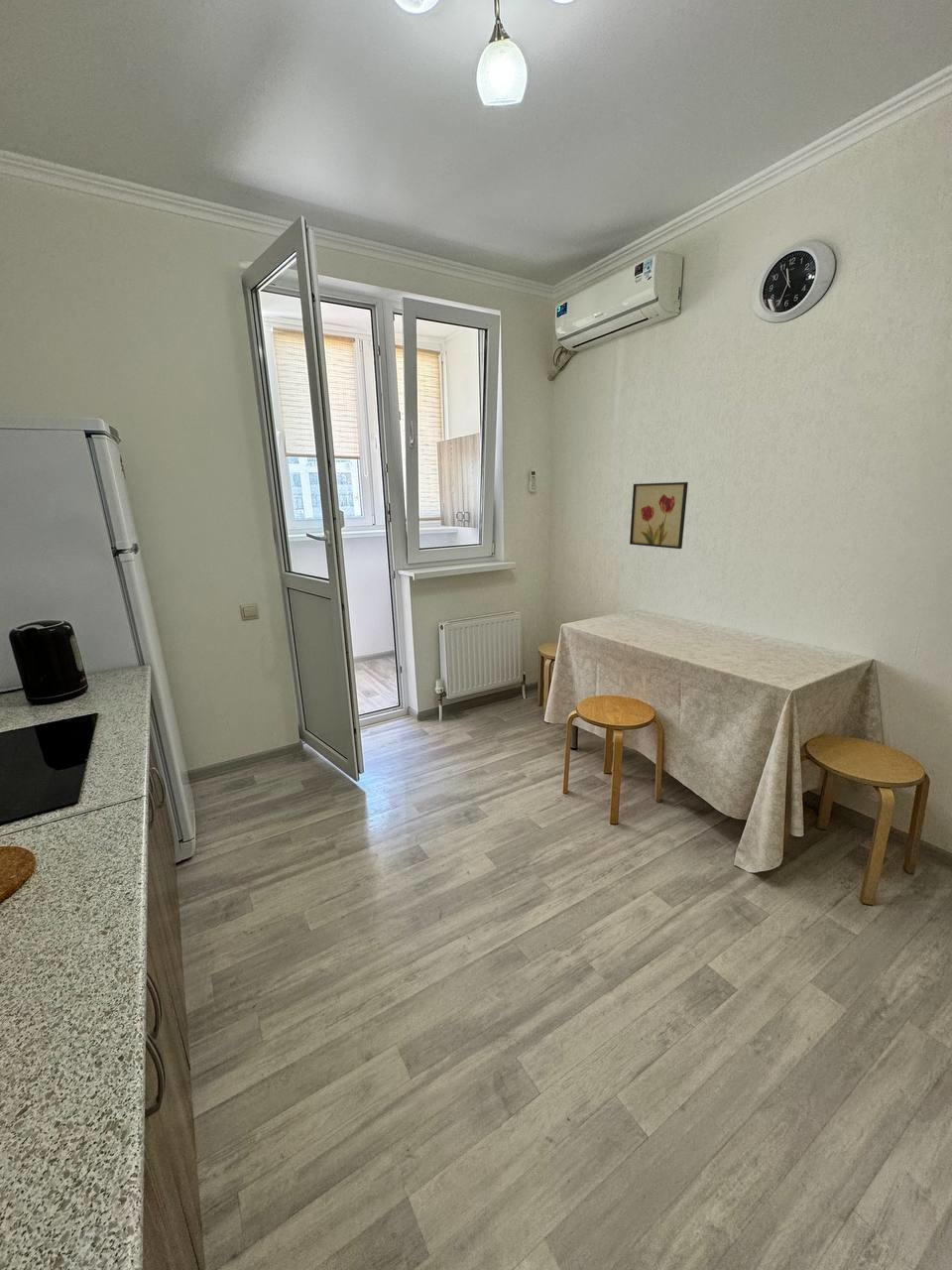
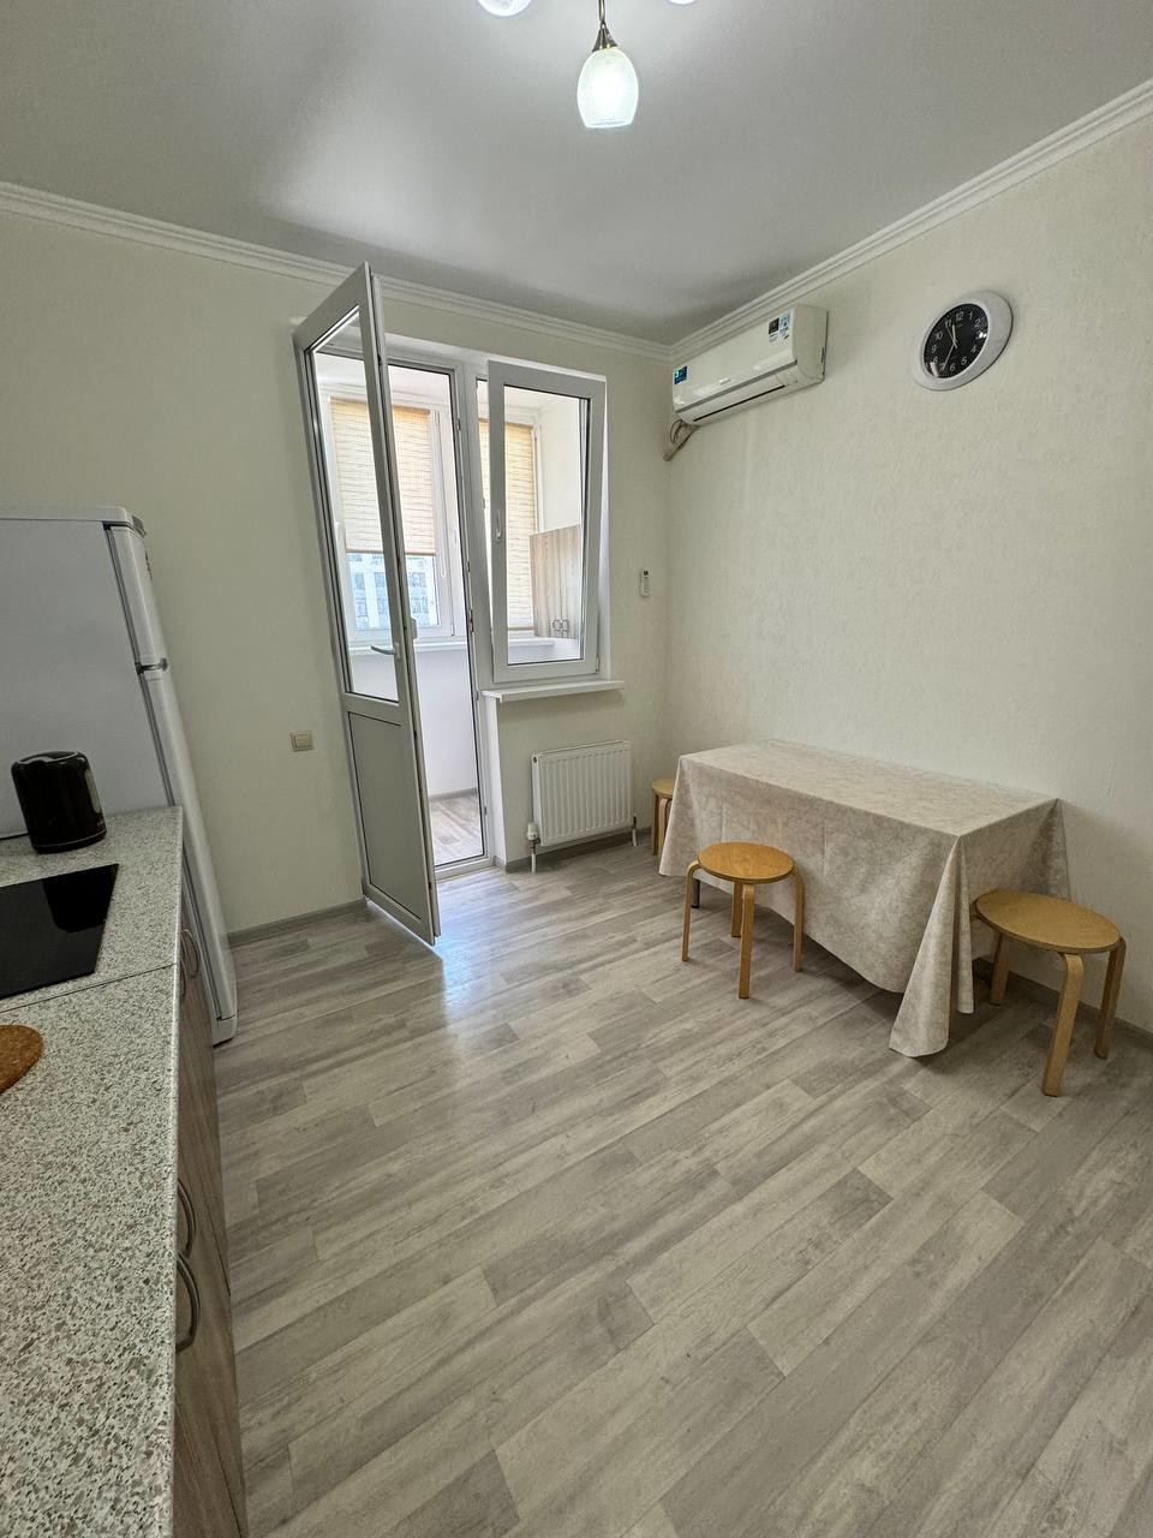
- wall art [629,481,689,550]
